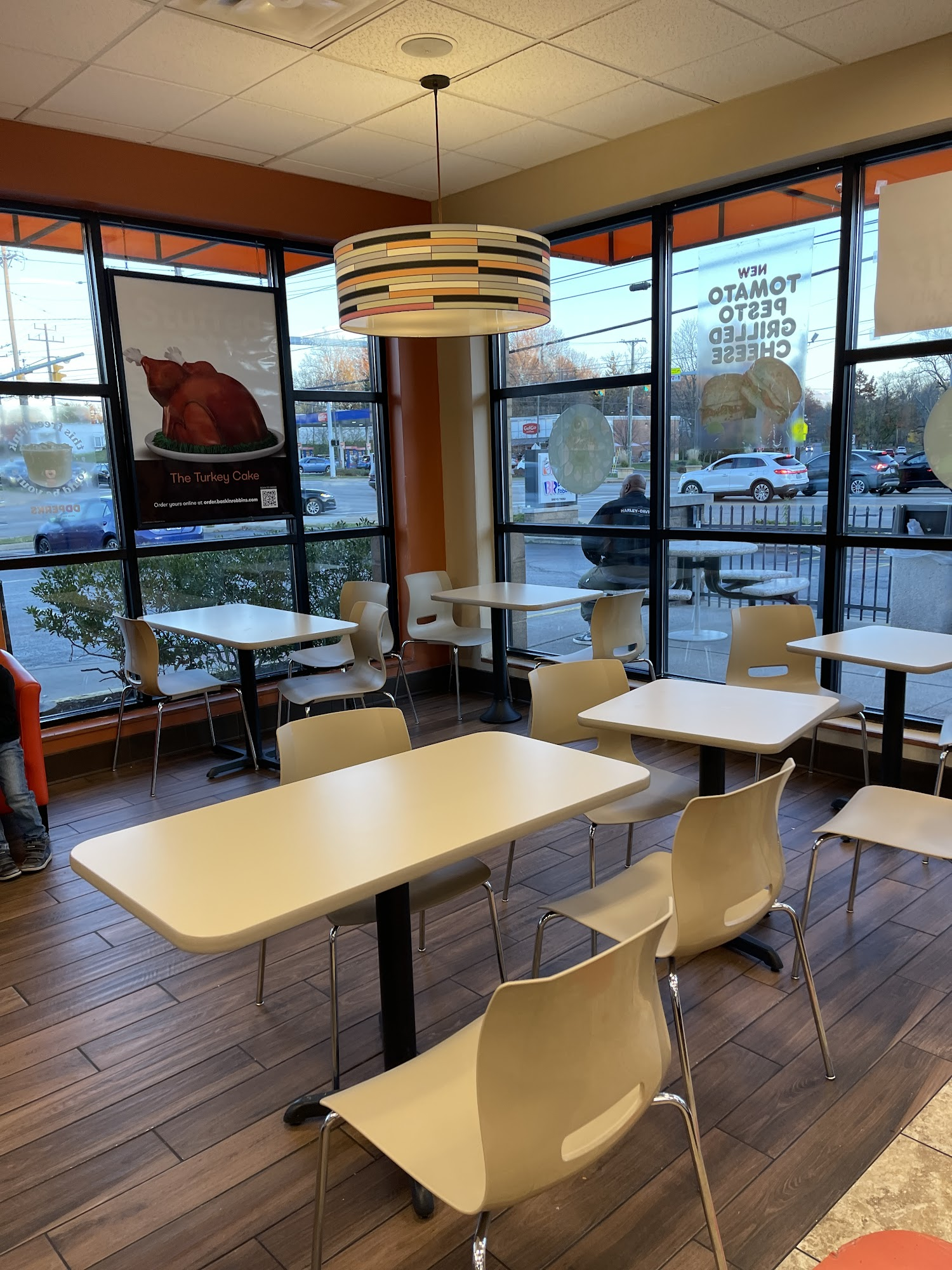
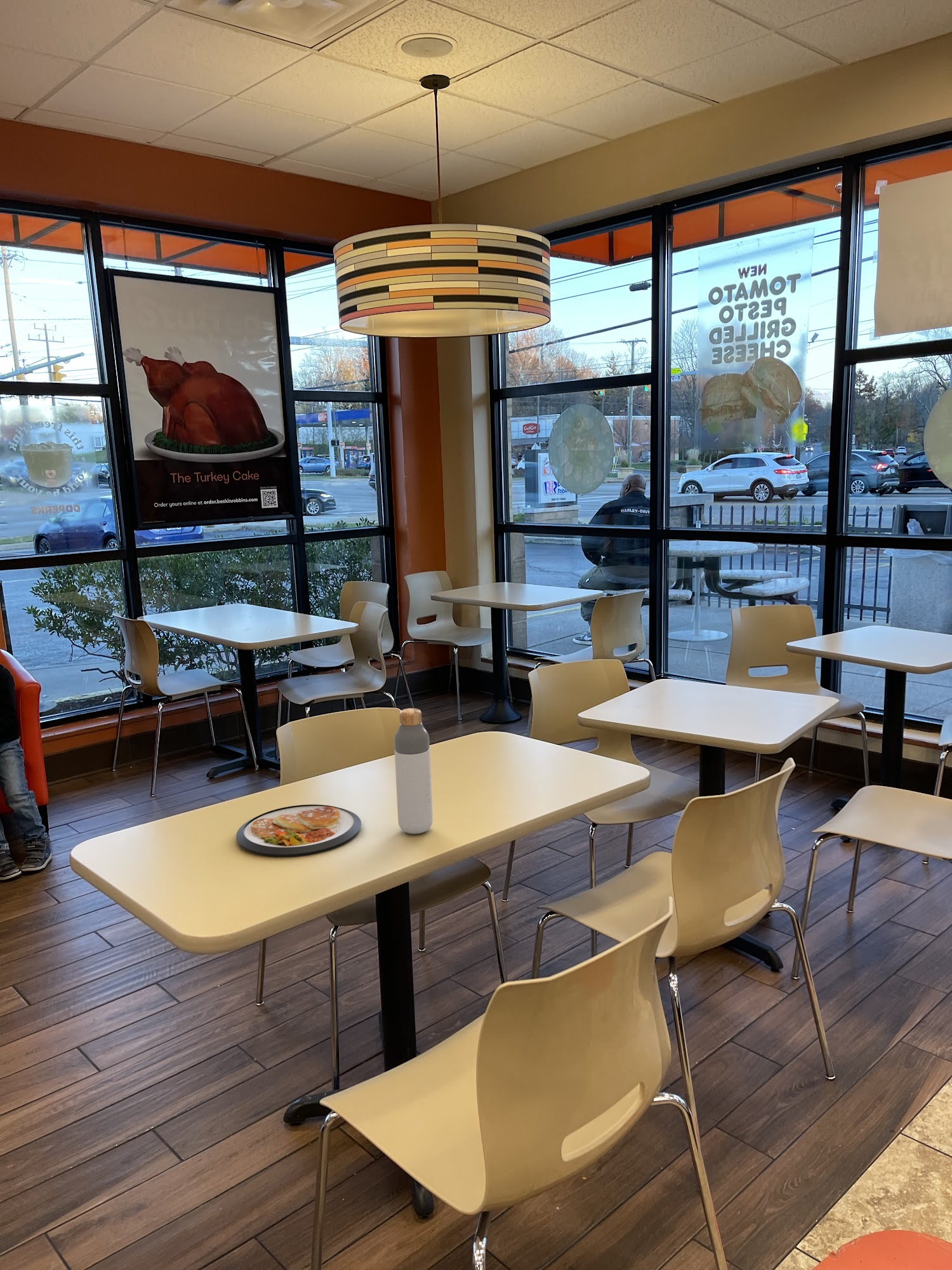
+ bottle [393,707,433,834]
+ dish [235,804,362,857]
